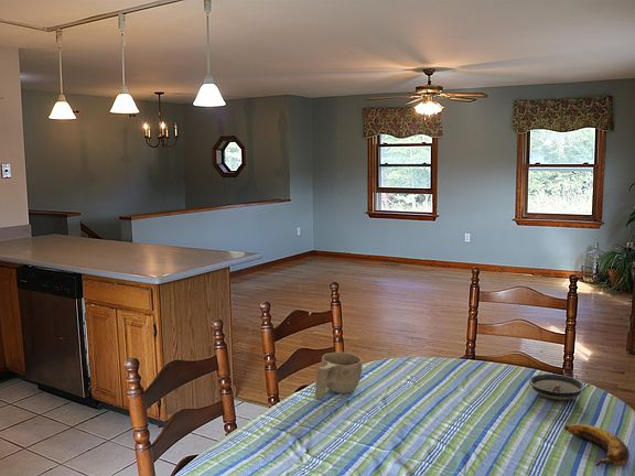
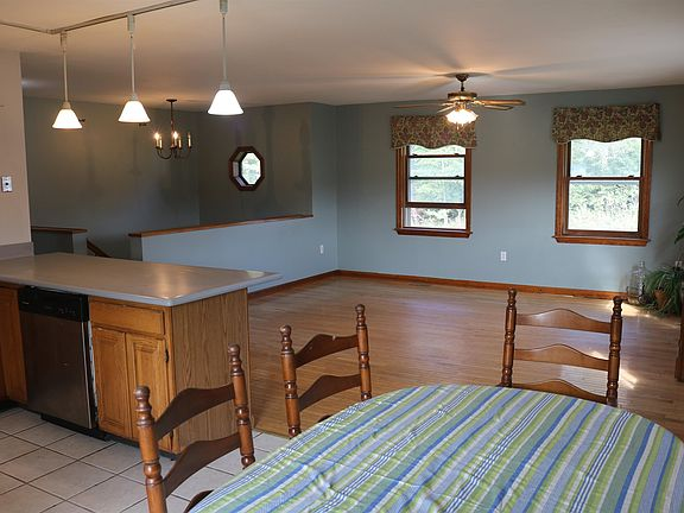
- banana [563,423,631,467]
- cup [314,351,364,399]
- saucer [528,374,586,401]
